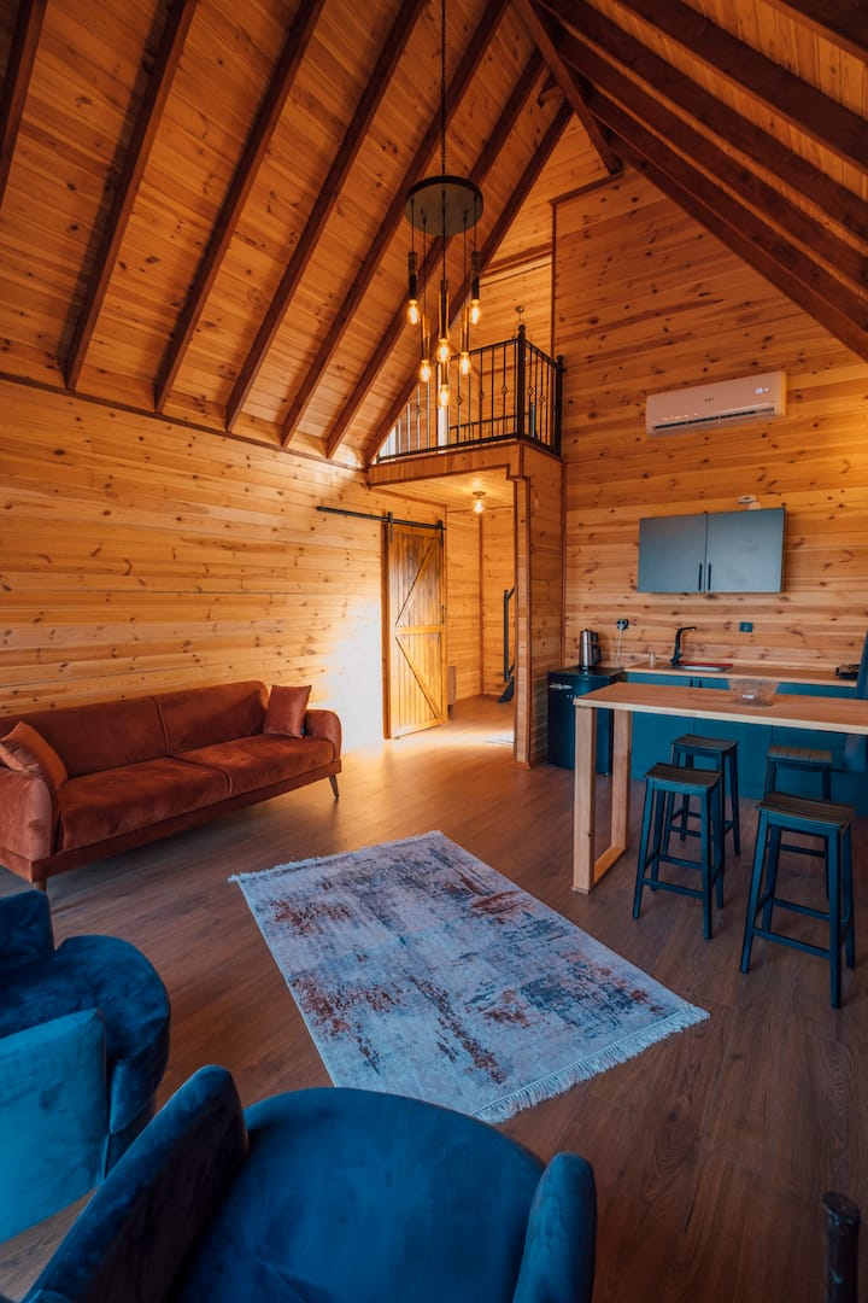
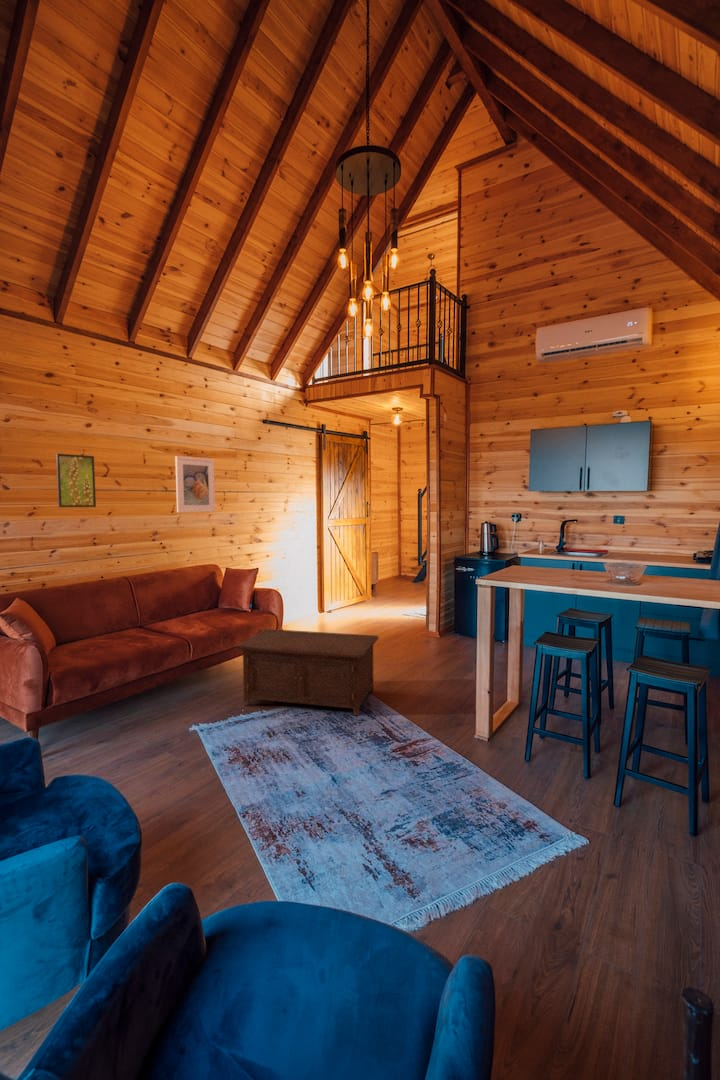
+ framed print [174,455,216,514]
+ cabinet [236,628,380,717]
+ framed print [55,453,97,508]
